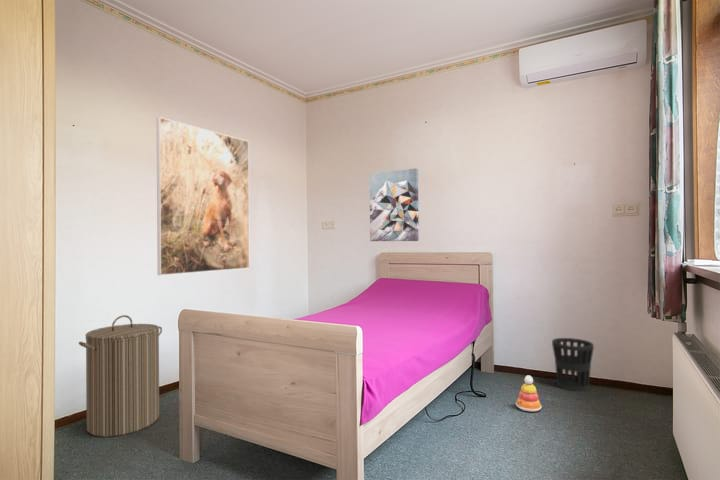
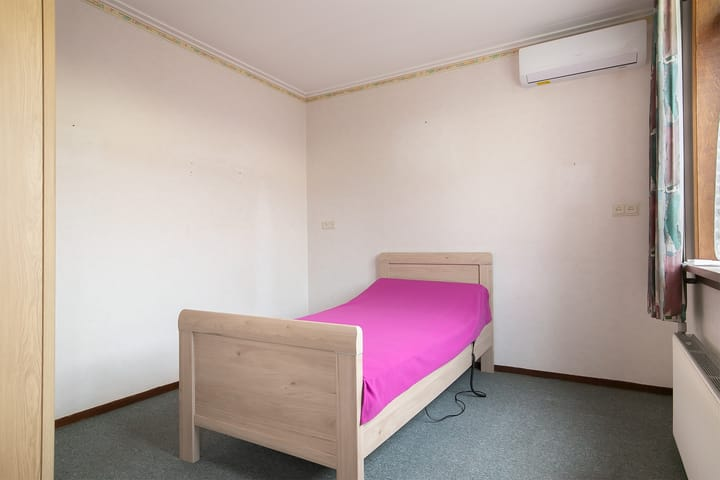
- wastebasket [551,337,595,392]
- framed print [156,116,251,276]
- stacking toy [515,374,543,412]
- laundry hamper [78,314,163,438]
- wall art [369,168,420,242]
